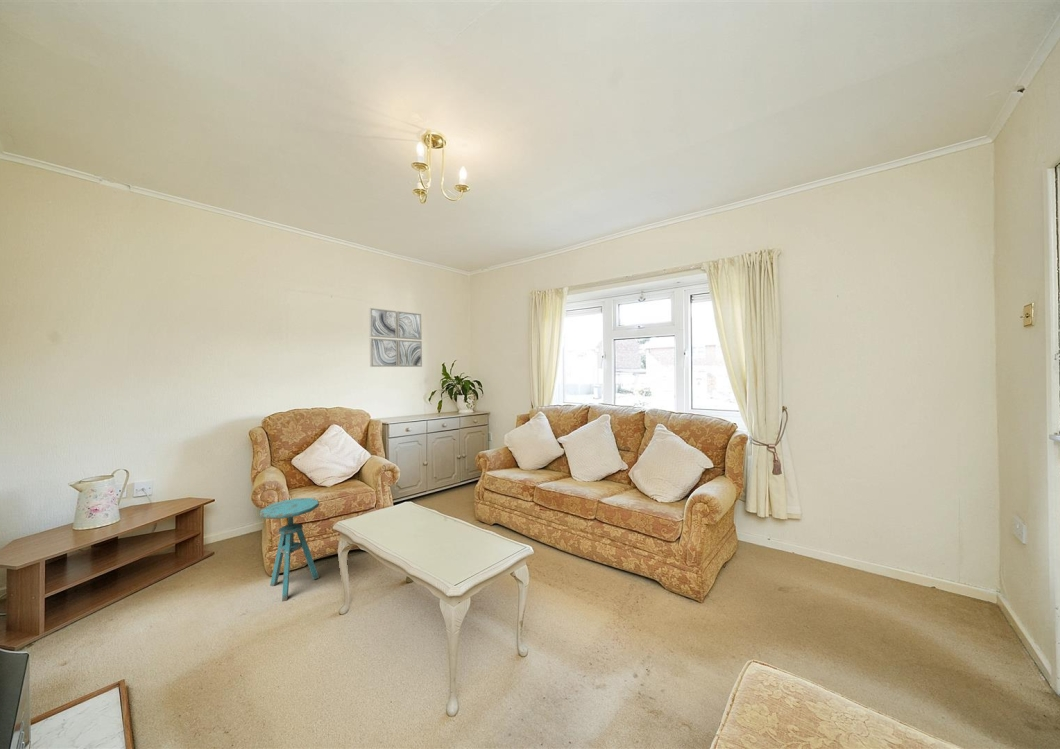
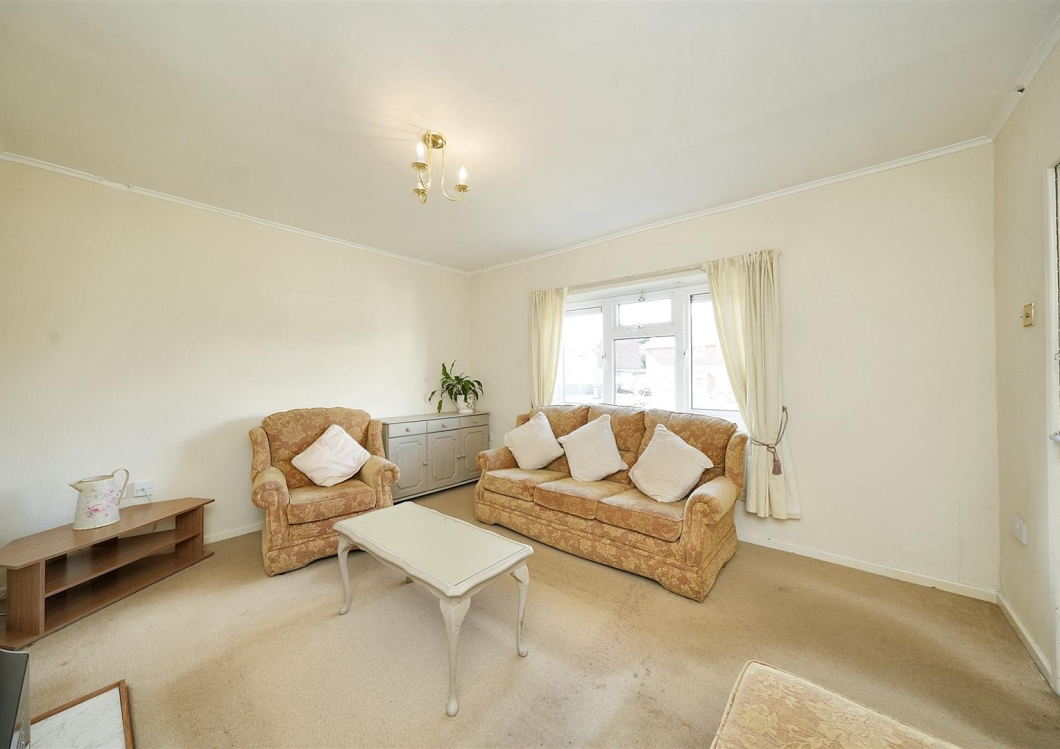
- wall art [368,307,423,368]
- side table [259,497,320,602]
